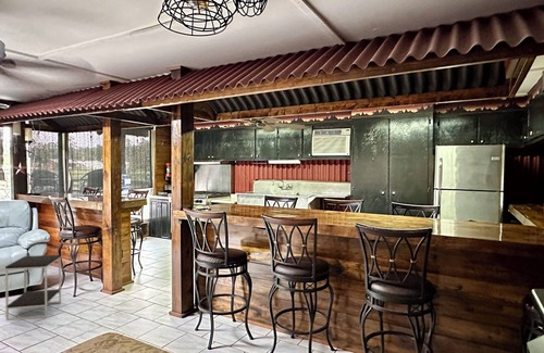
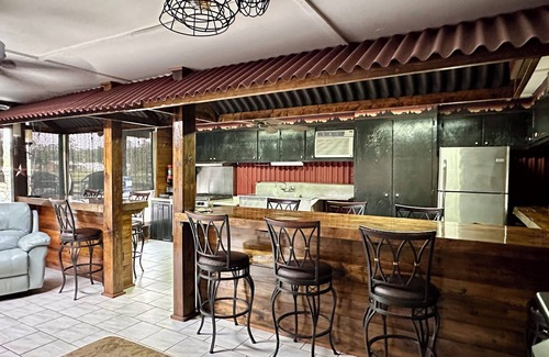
- side table [4,253,62,322]
